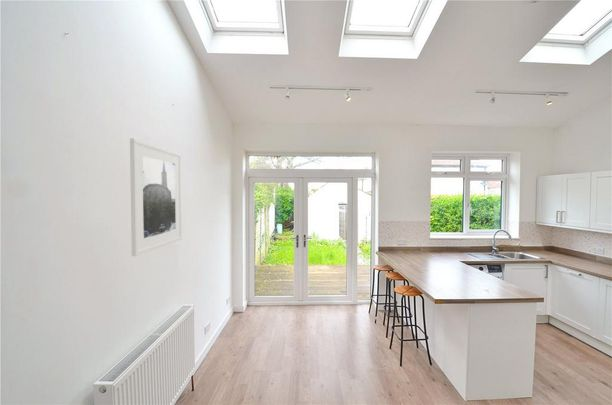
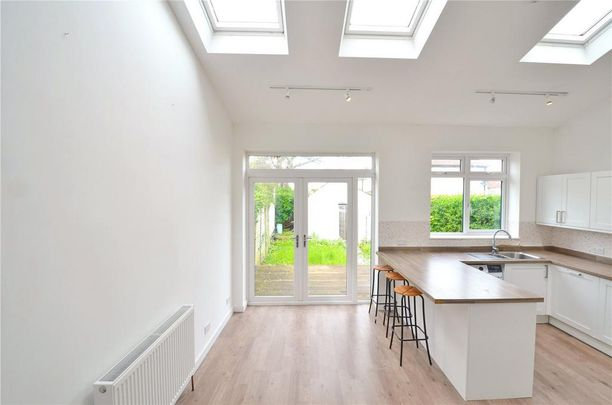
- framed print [129,137,183,257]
